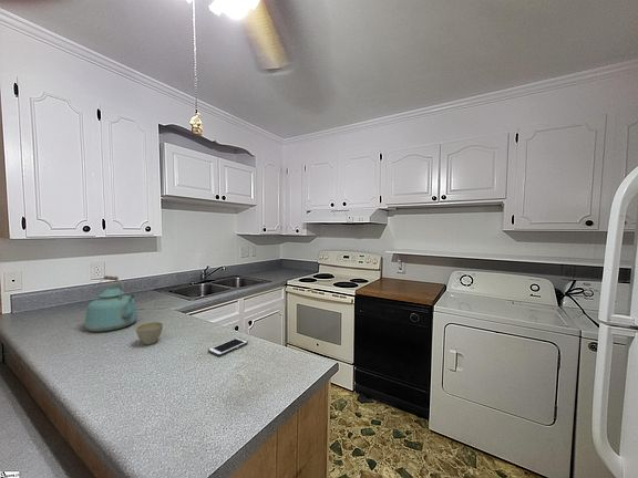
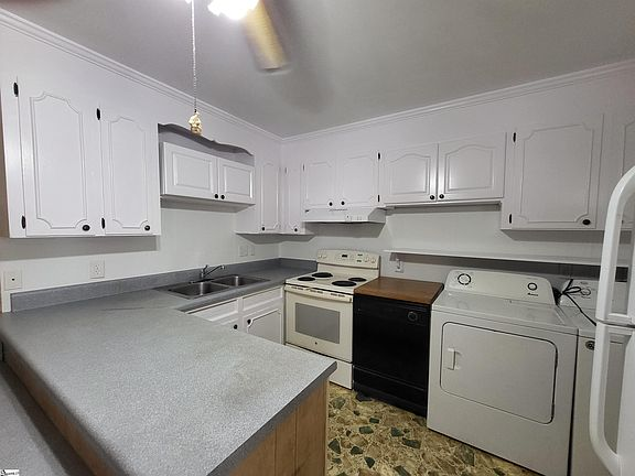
- flower pot [135,321,164,345]
- kettle [83,274,138,332]
- cell phone [207,336,249,357]
